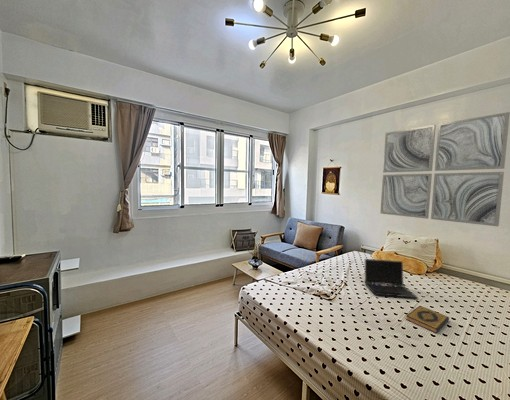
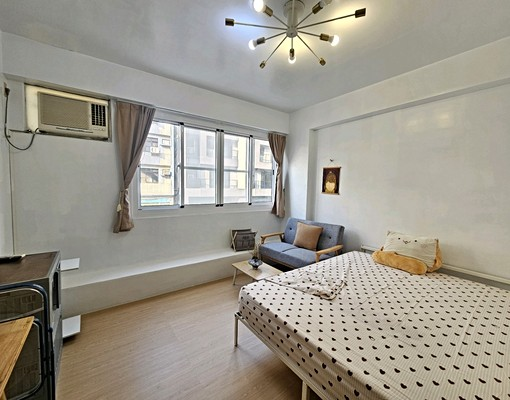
- wall art [379,111,510,227]
- laptop computer [364,258,419,299]
- hardback book [405,305,450,334]
